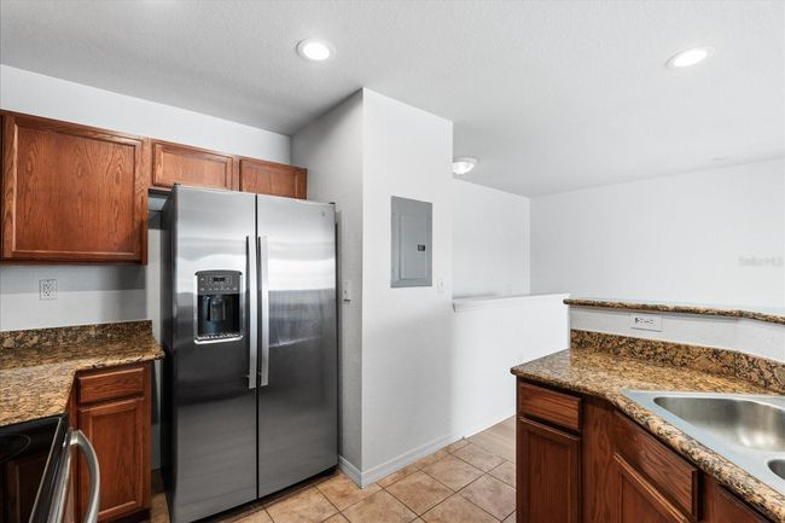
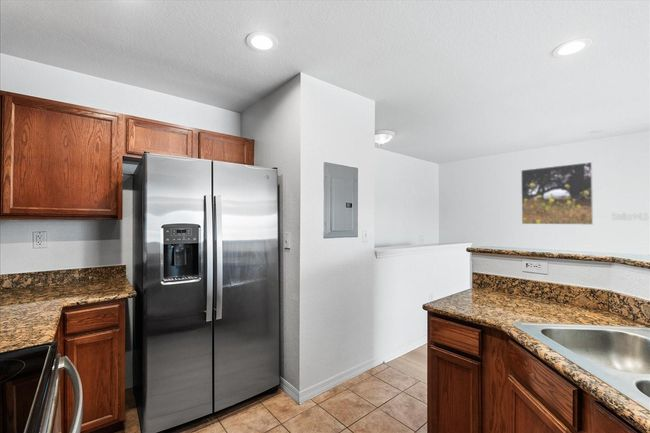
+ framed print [520,161,594,226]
